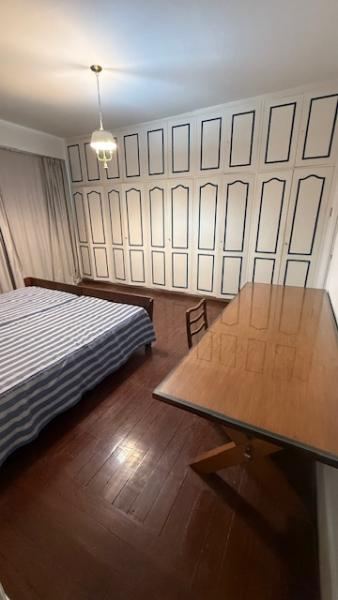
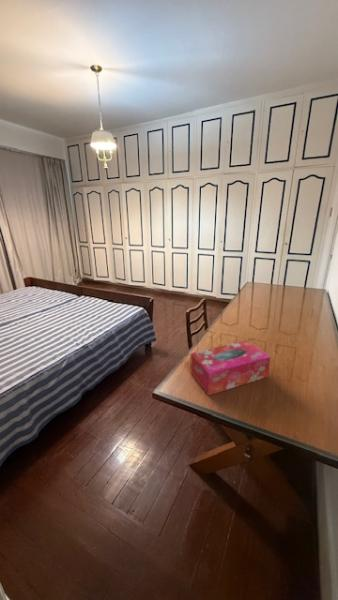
+ tissue box [189,339,272,396]
